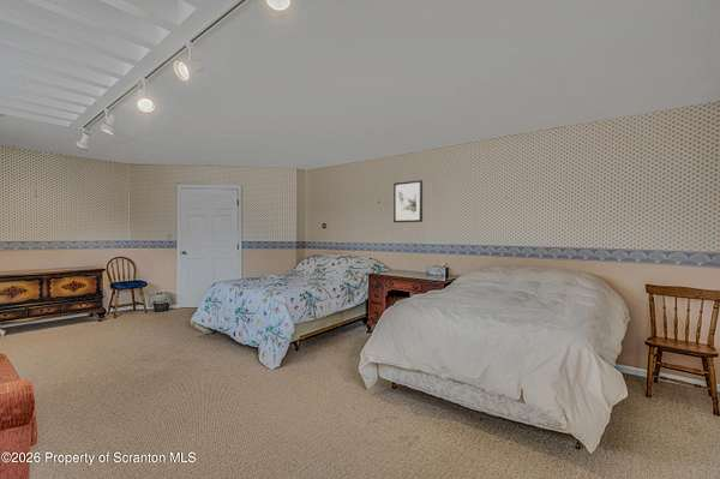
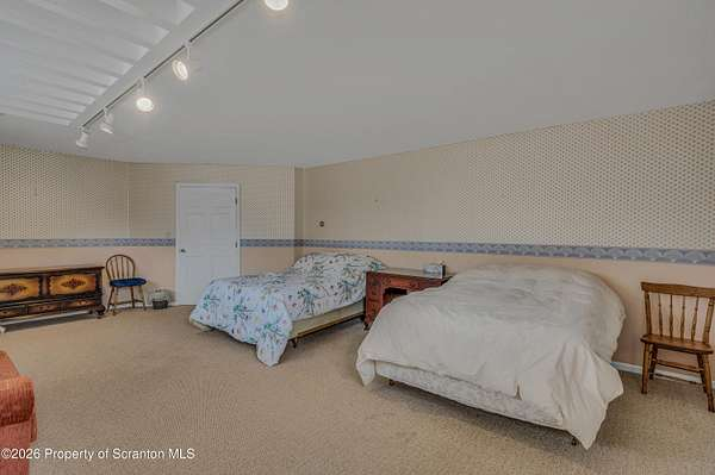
- wall art [392,179,424,223]
